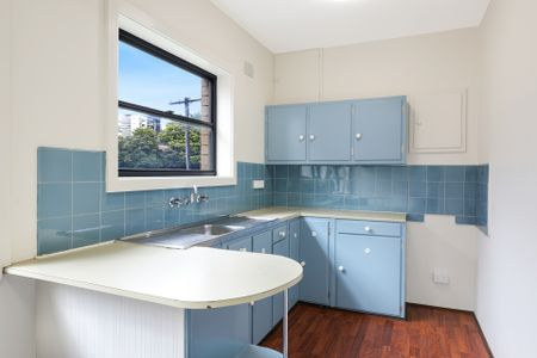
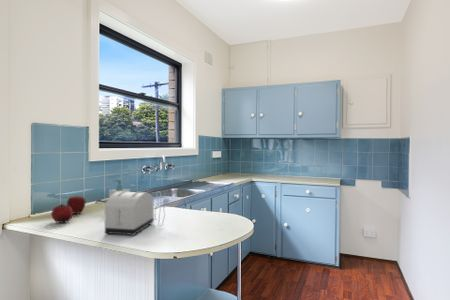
+ soap bottle [108,178,131,198]
+ apple [66,195,87,214]
+ toaster [104,191,172,237]
+ fruit [50,203,74,224]
